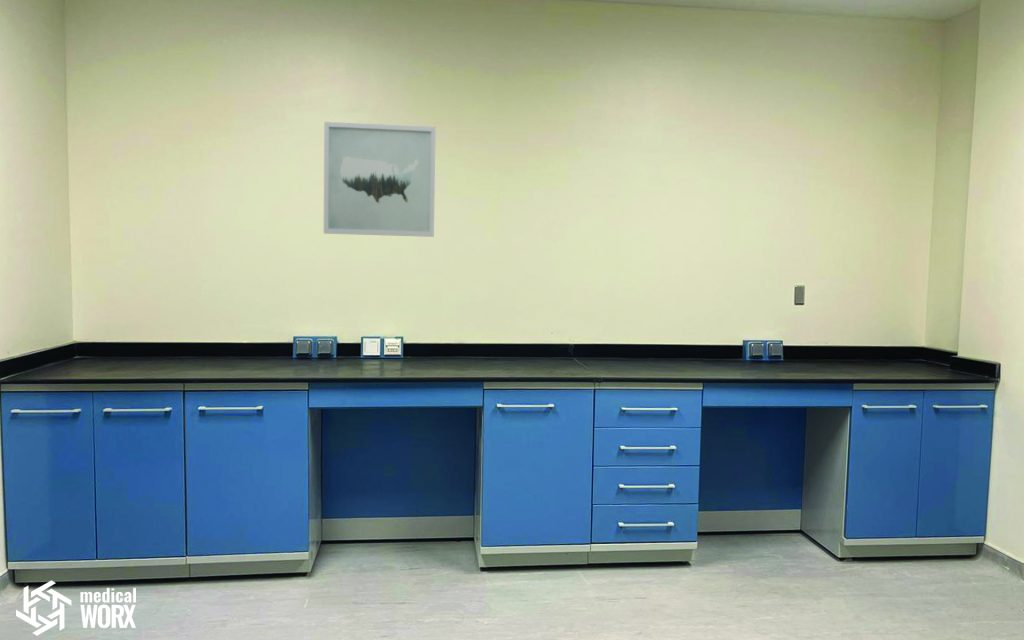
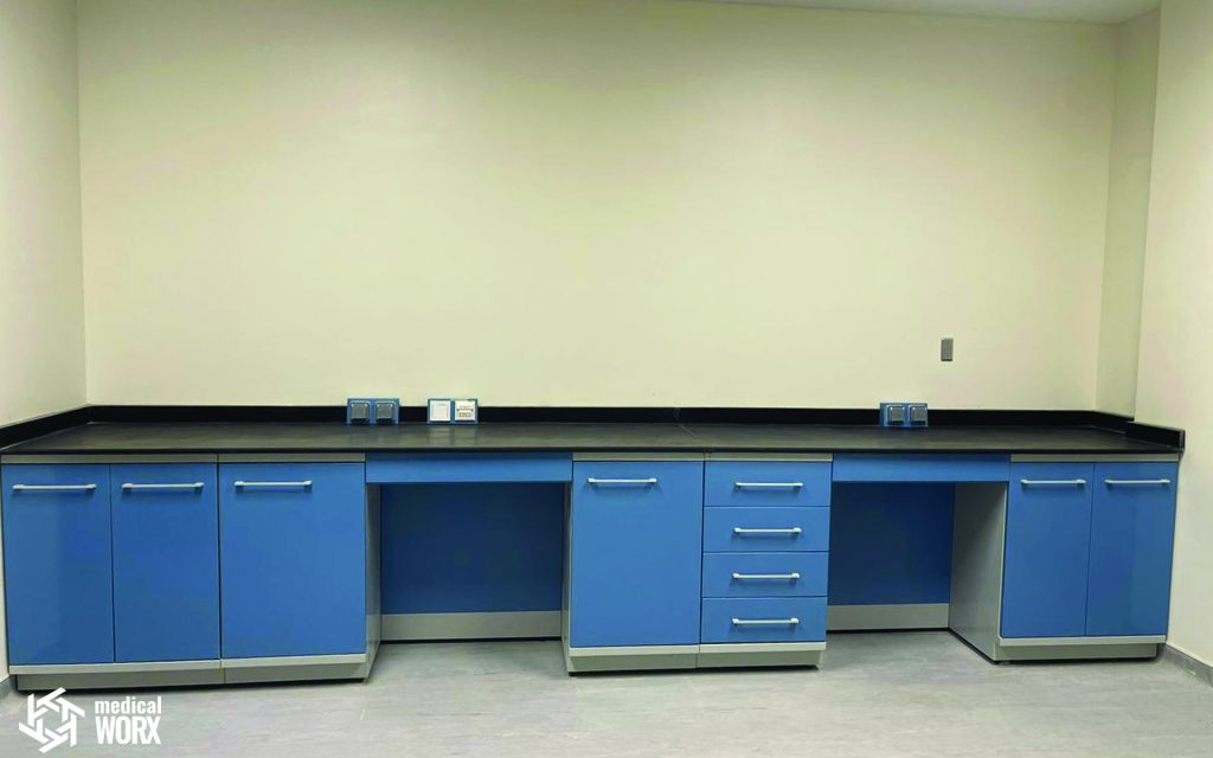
- wall art [323,121,437,238]
